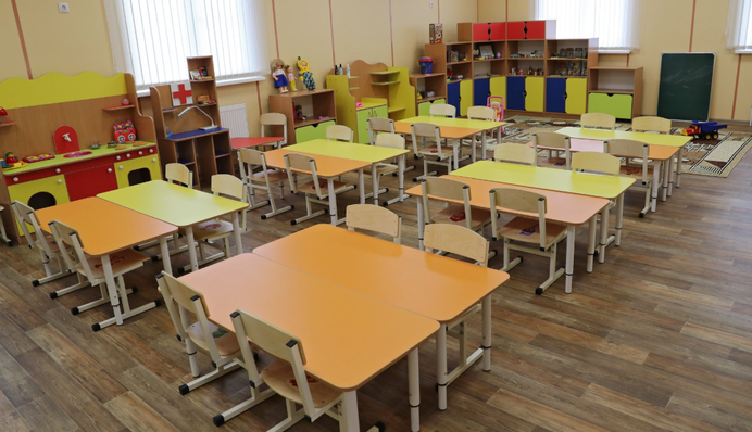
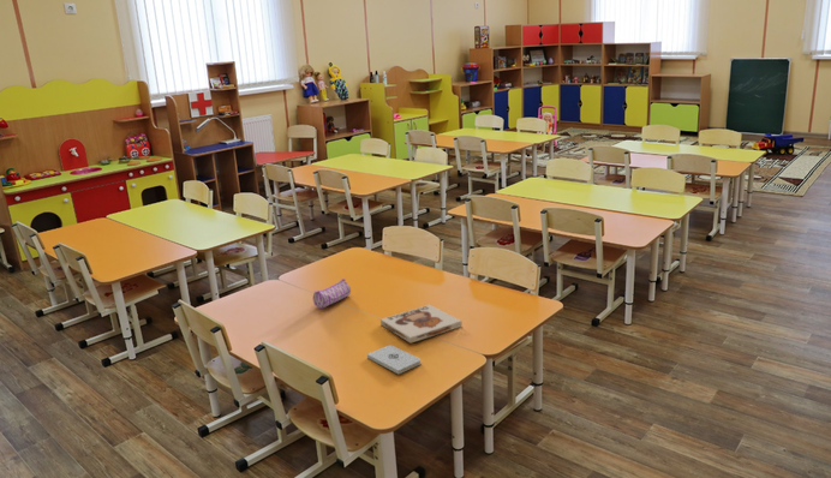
+ notepad [366,343,423,375]
+ pencil case [312,277,352,310]
+ board game [379,304,464,345]
